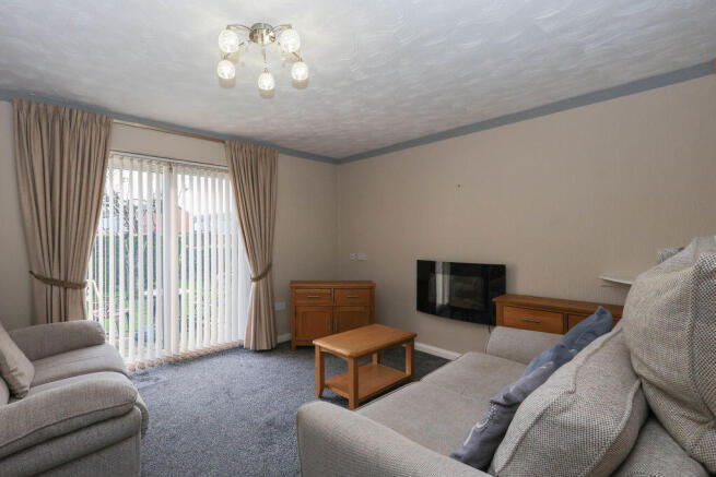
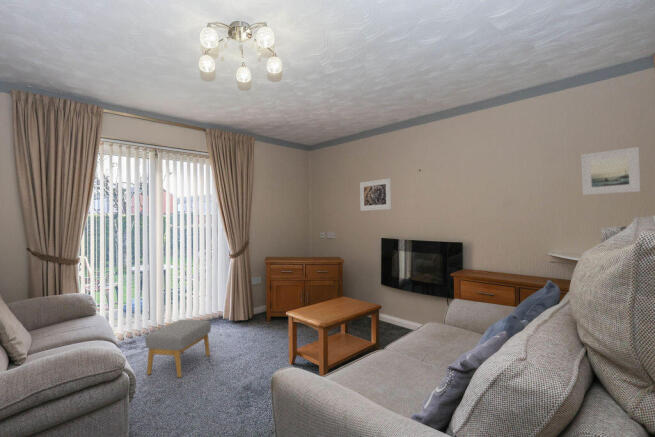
+ footstool [144,319,212,378]
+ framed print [359,177,392,212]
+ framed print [580,146,641,196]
